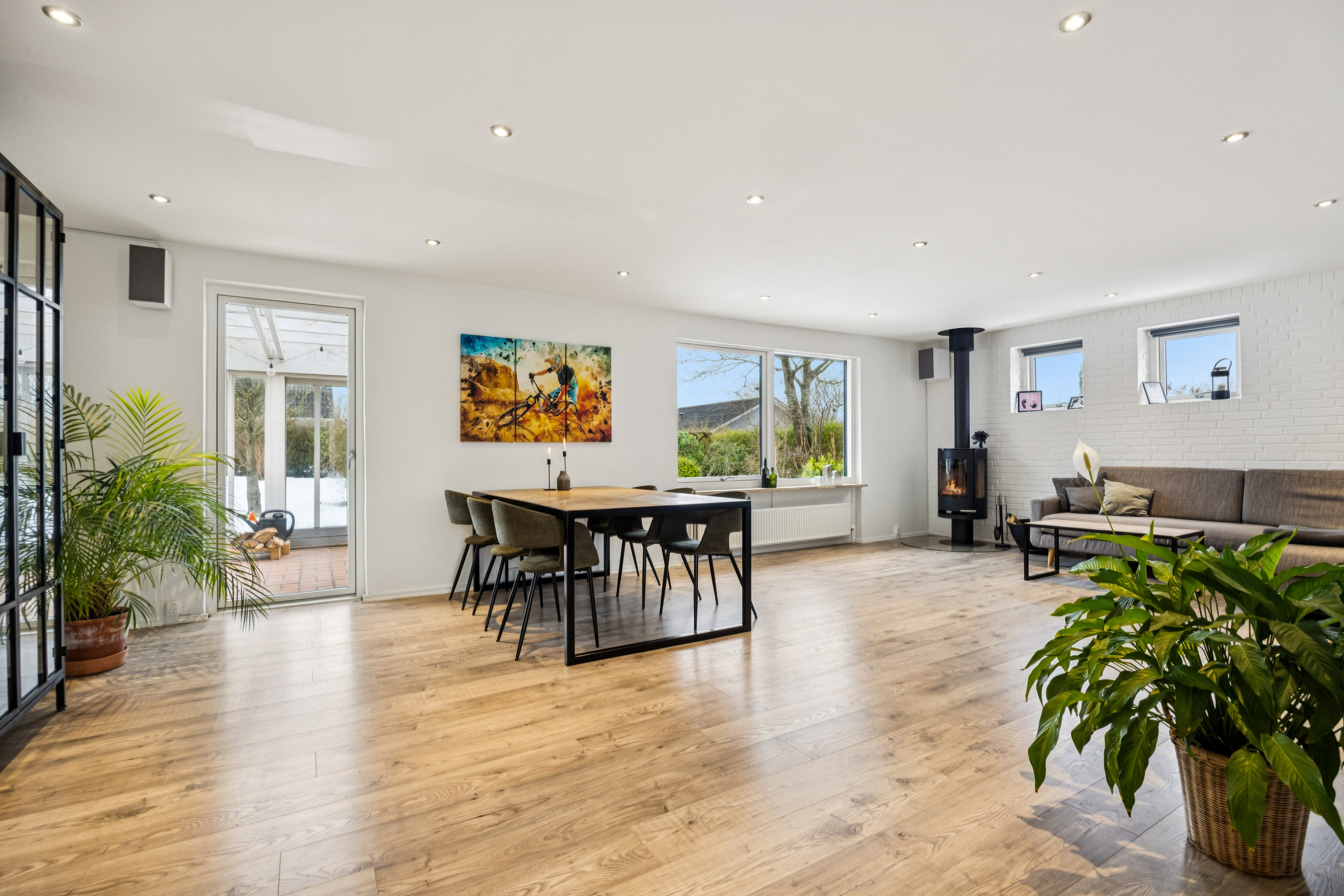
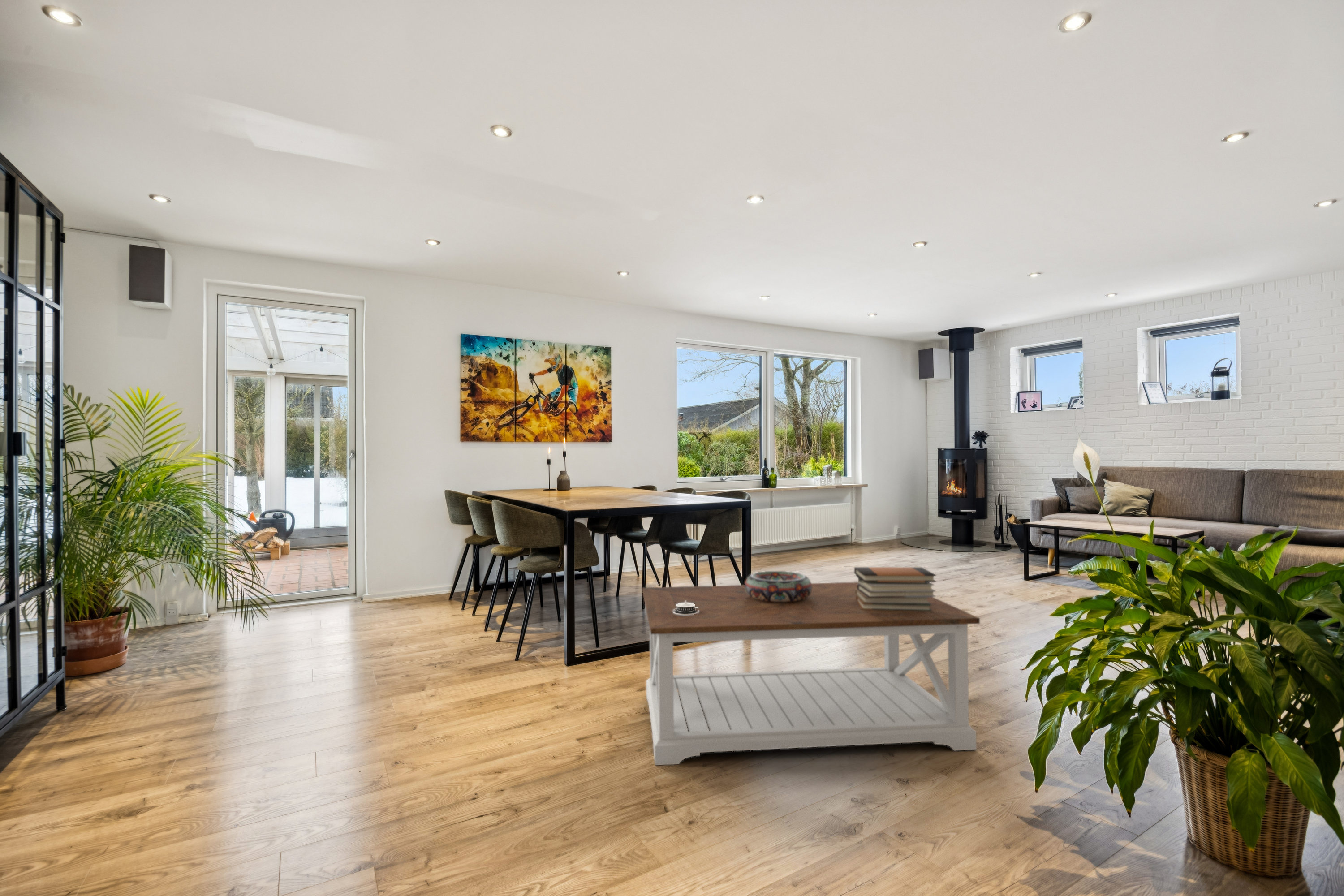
+ book stack [854,567,937,611]
+ coffee table [642,582,980,766]
+ decorative bowl [744,571,812,602]
+ architectural model [673,600,699,615]
